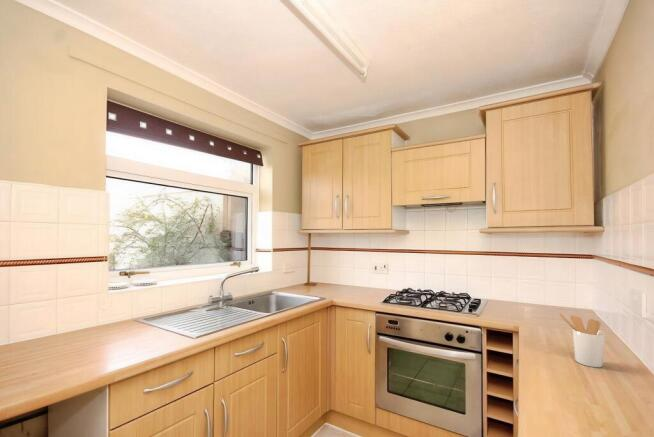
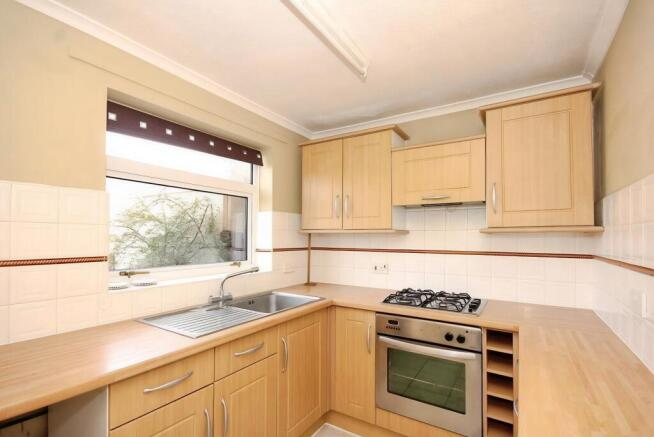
- utensil holder [558,313,606,368]
